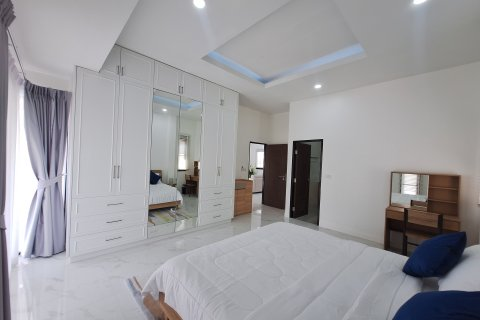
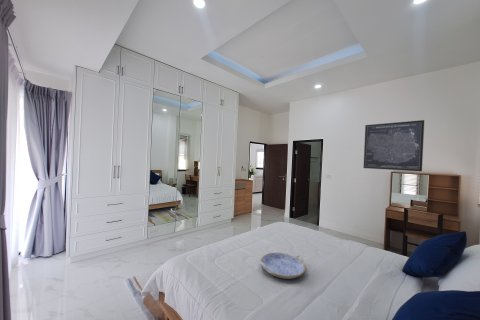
+ serving tray [260,252,307,280]
+ wall art [363,119,425,172]
